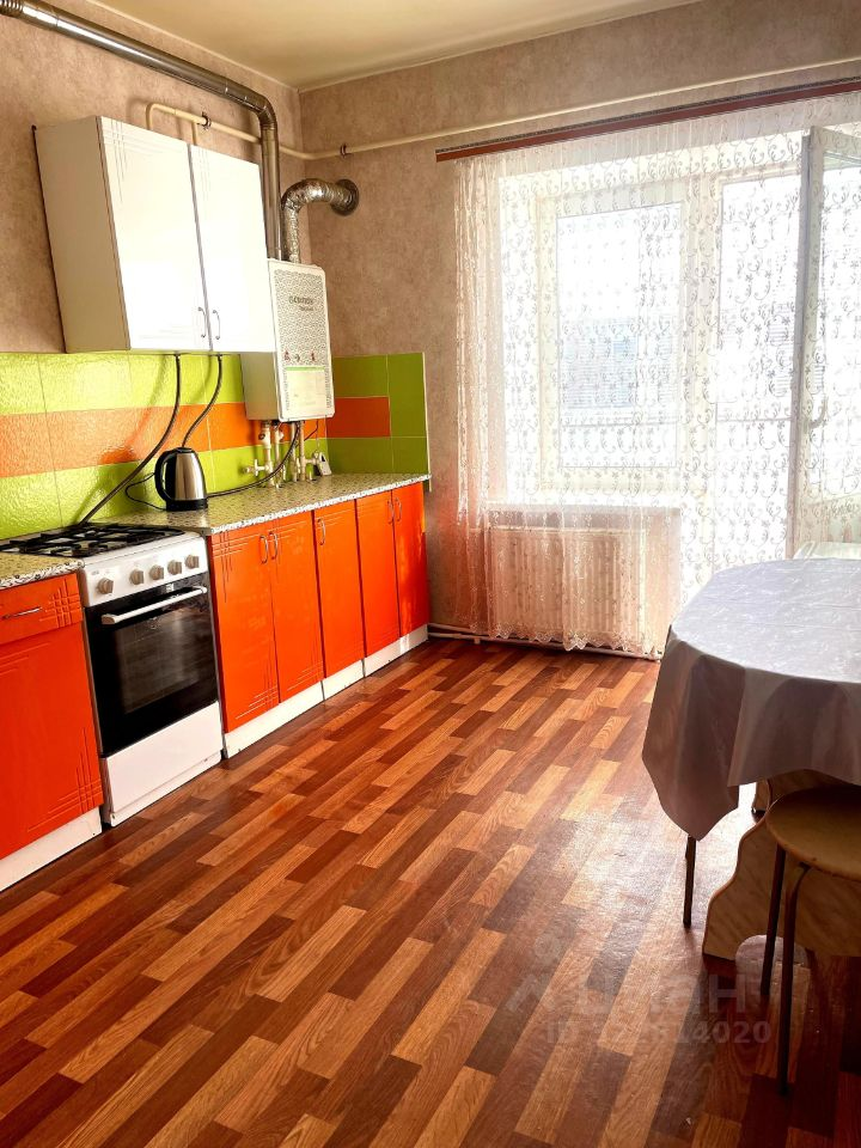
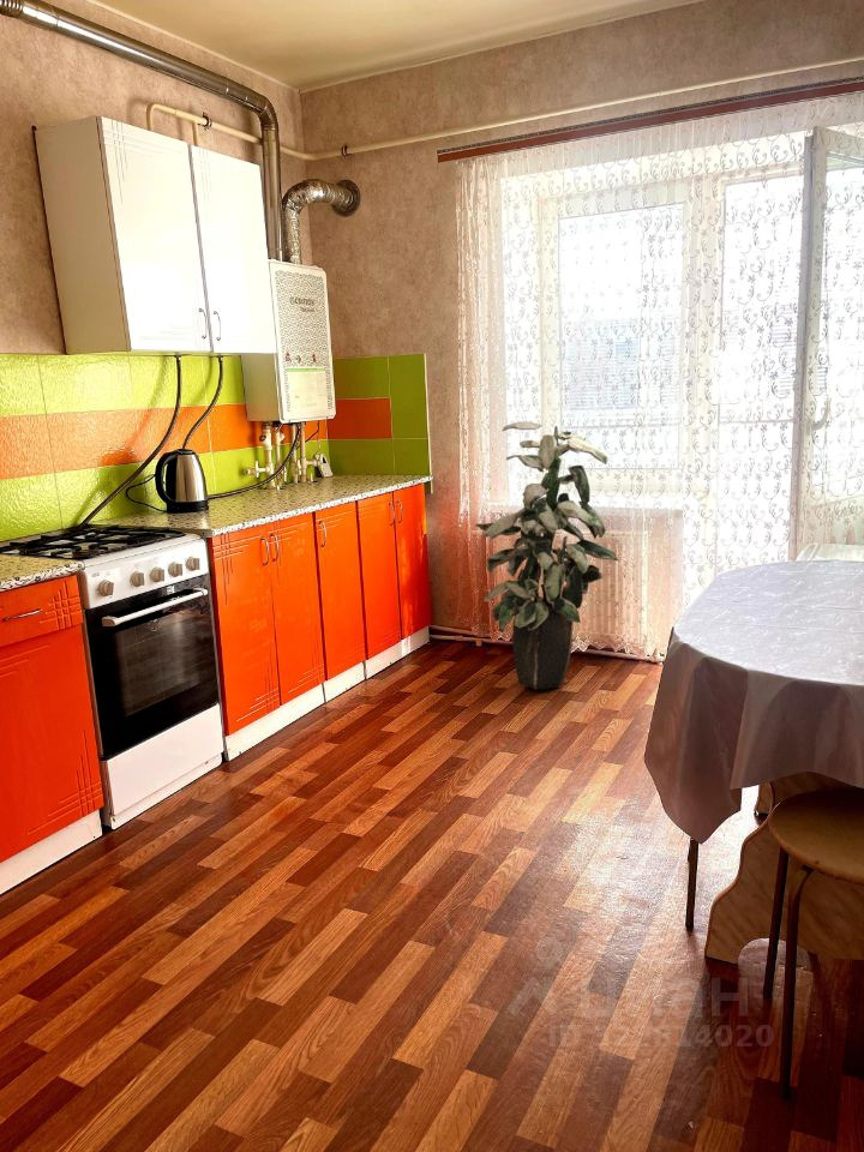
+ indoor plant [474,420,619,690]
